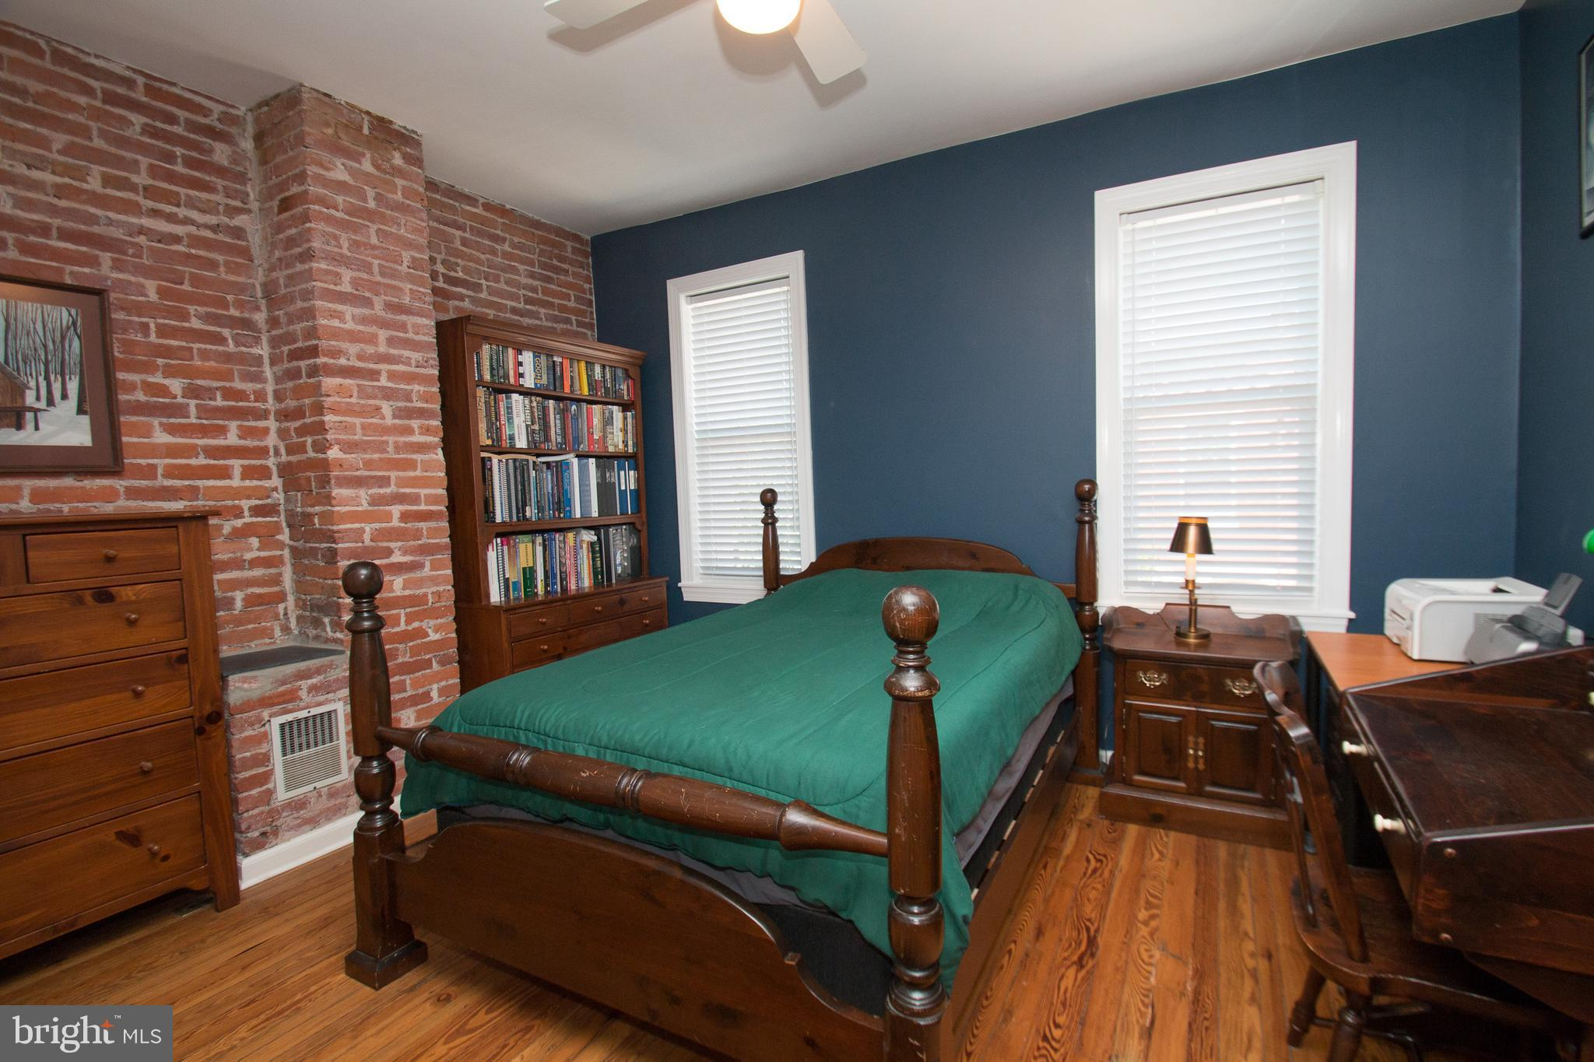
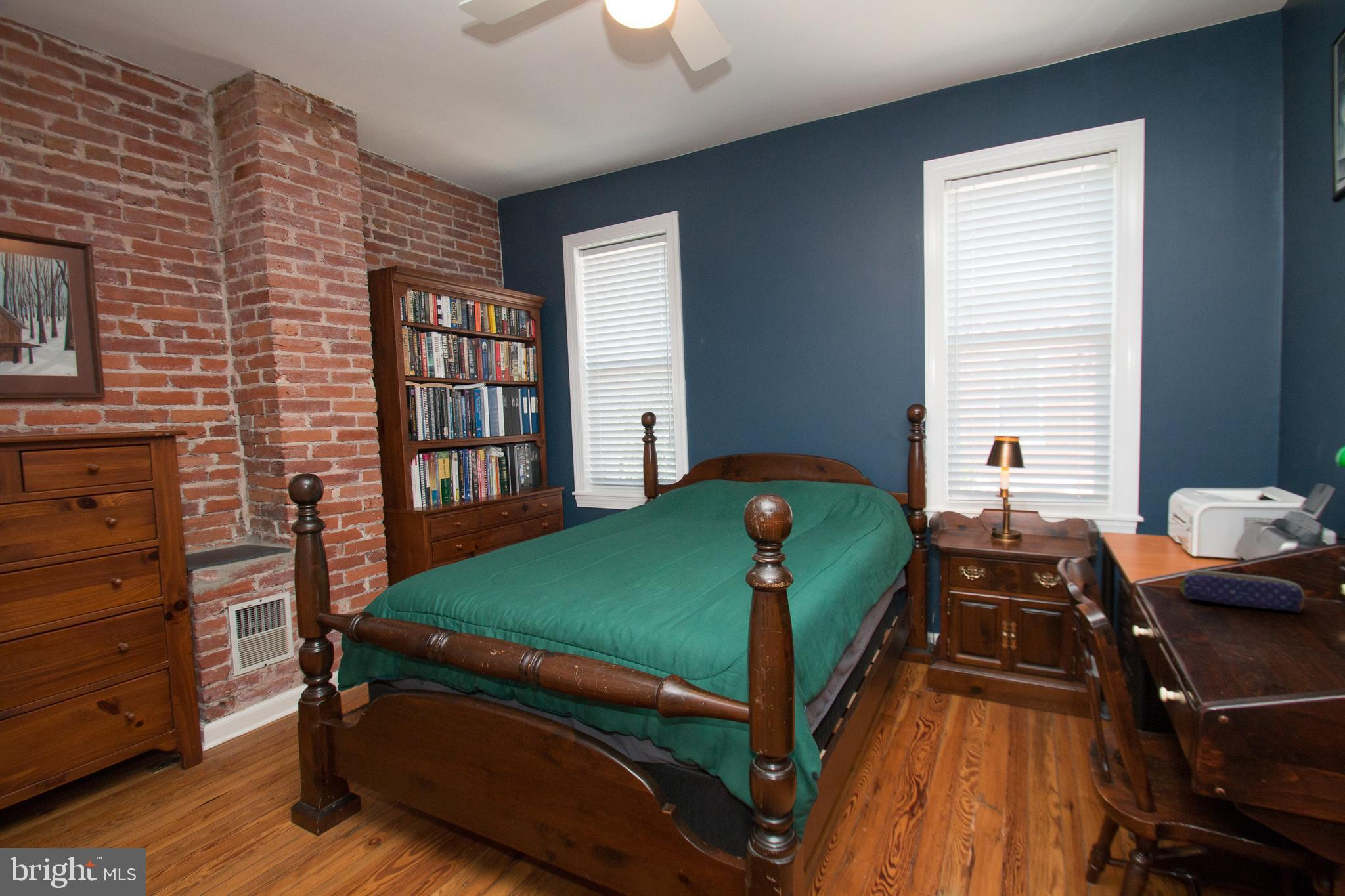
+ pencil case [1180,569,1305,614]
